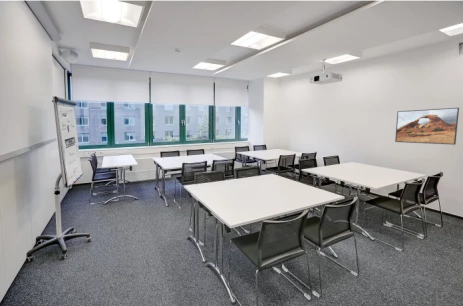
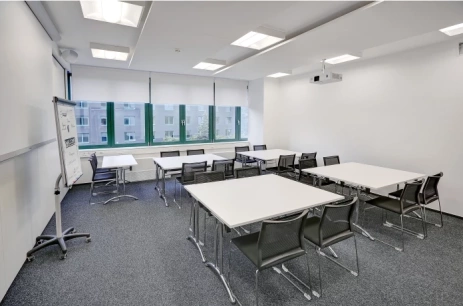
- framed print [394,107,460,146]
